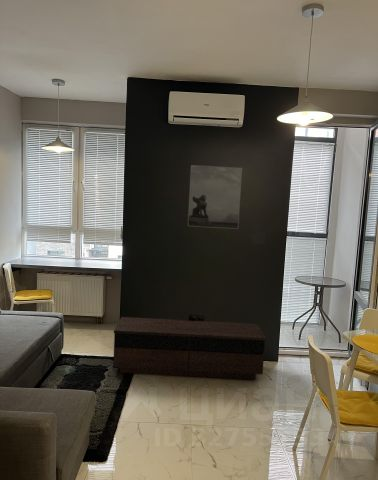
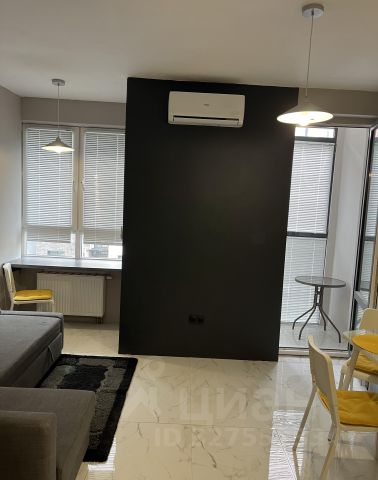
- tv stand [112,316,267,380]
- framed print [187,164,243,230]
